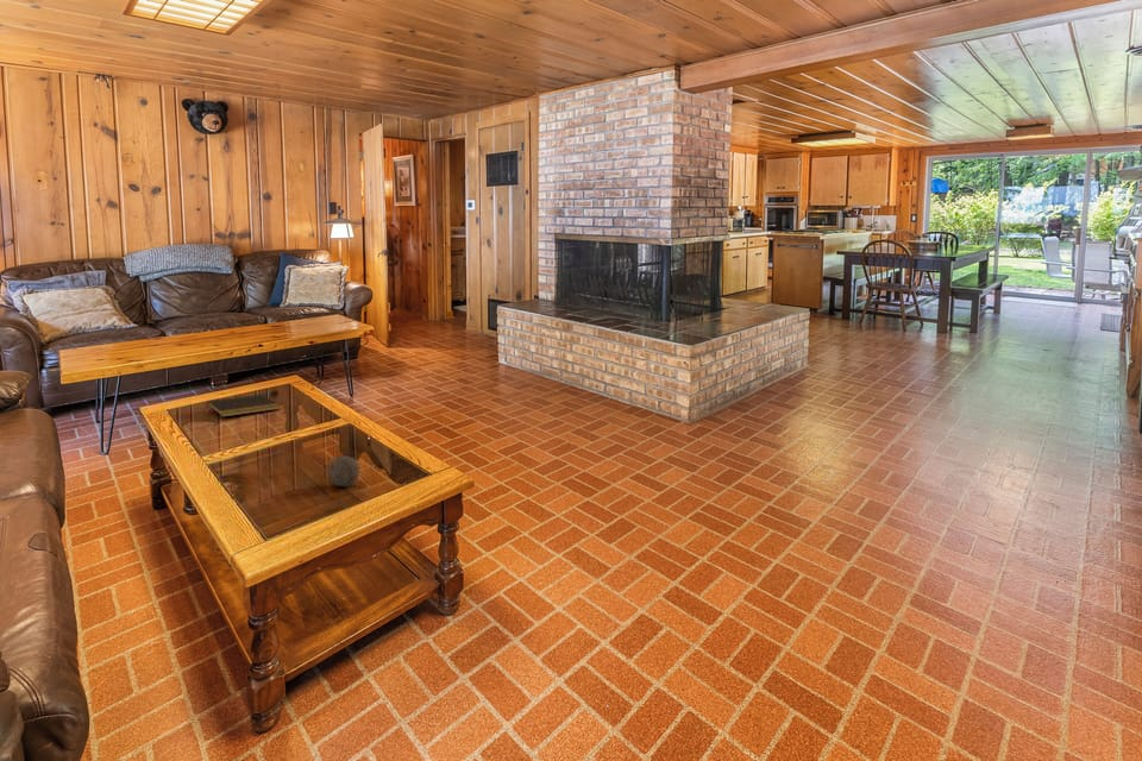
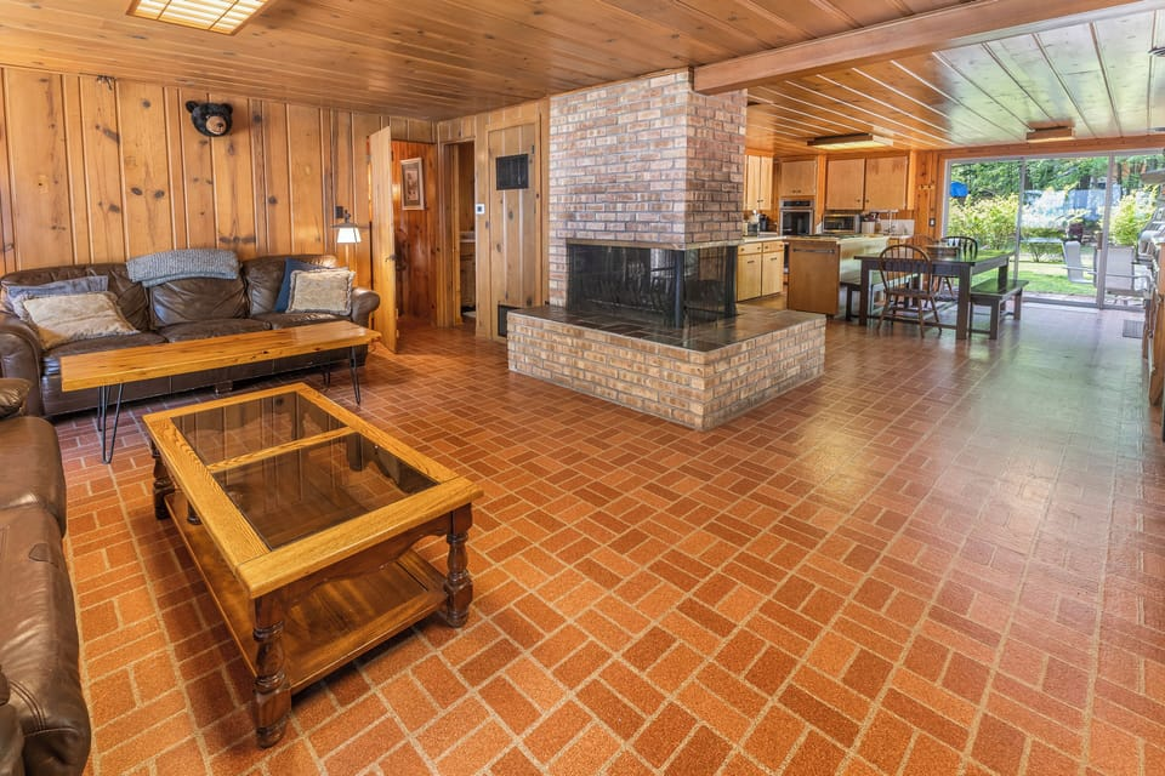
- notepad [206,394,281,419]
- decorative ball [326,454,360,488]
